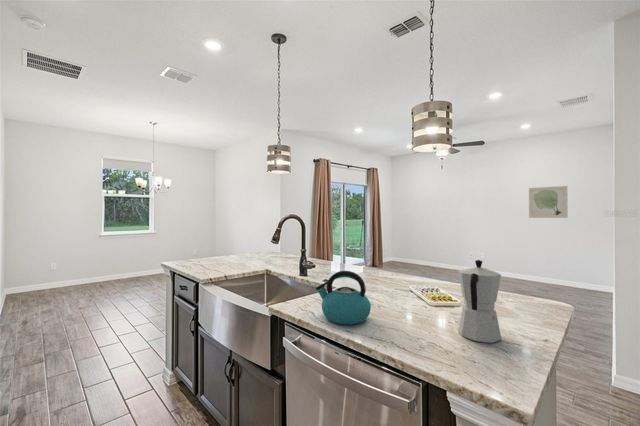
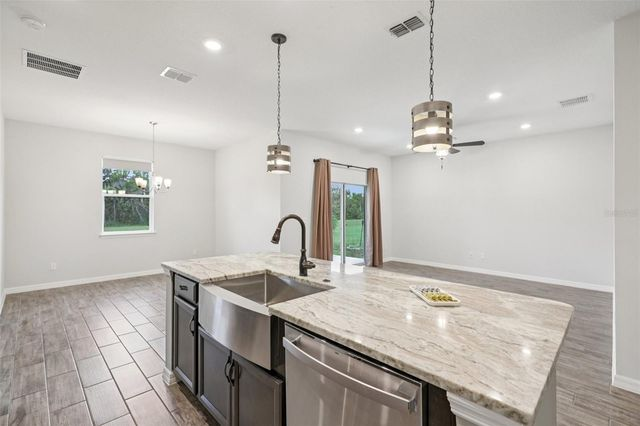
- moka pot [457,259,502,343]
- wall art [528,185,569,219]
- kettle [315,270,372,326]
